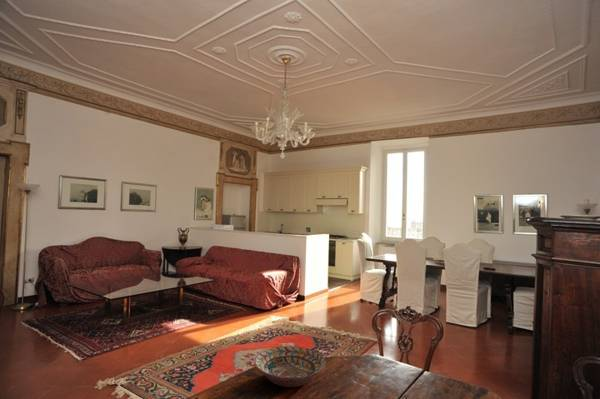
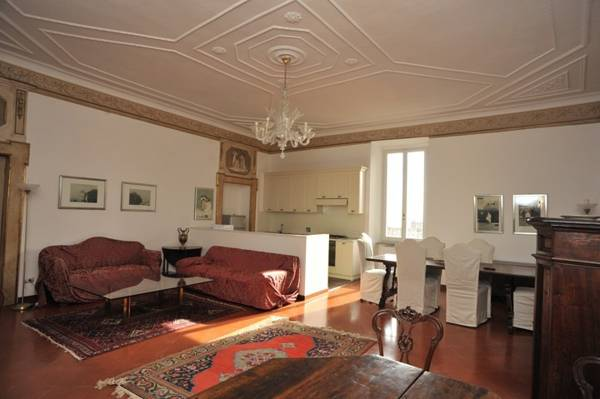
- decorative bowl [253,345,327,388]
